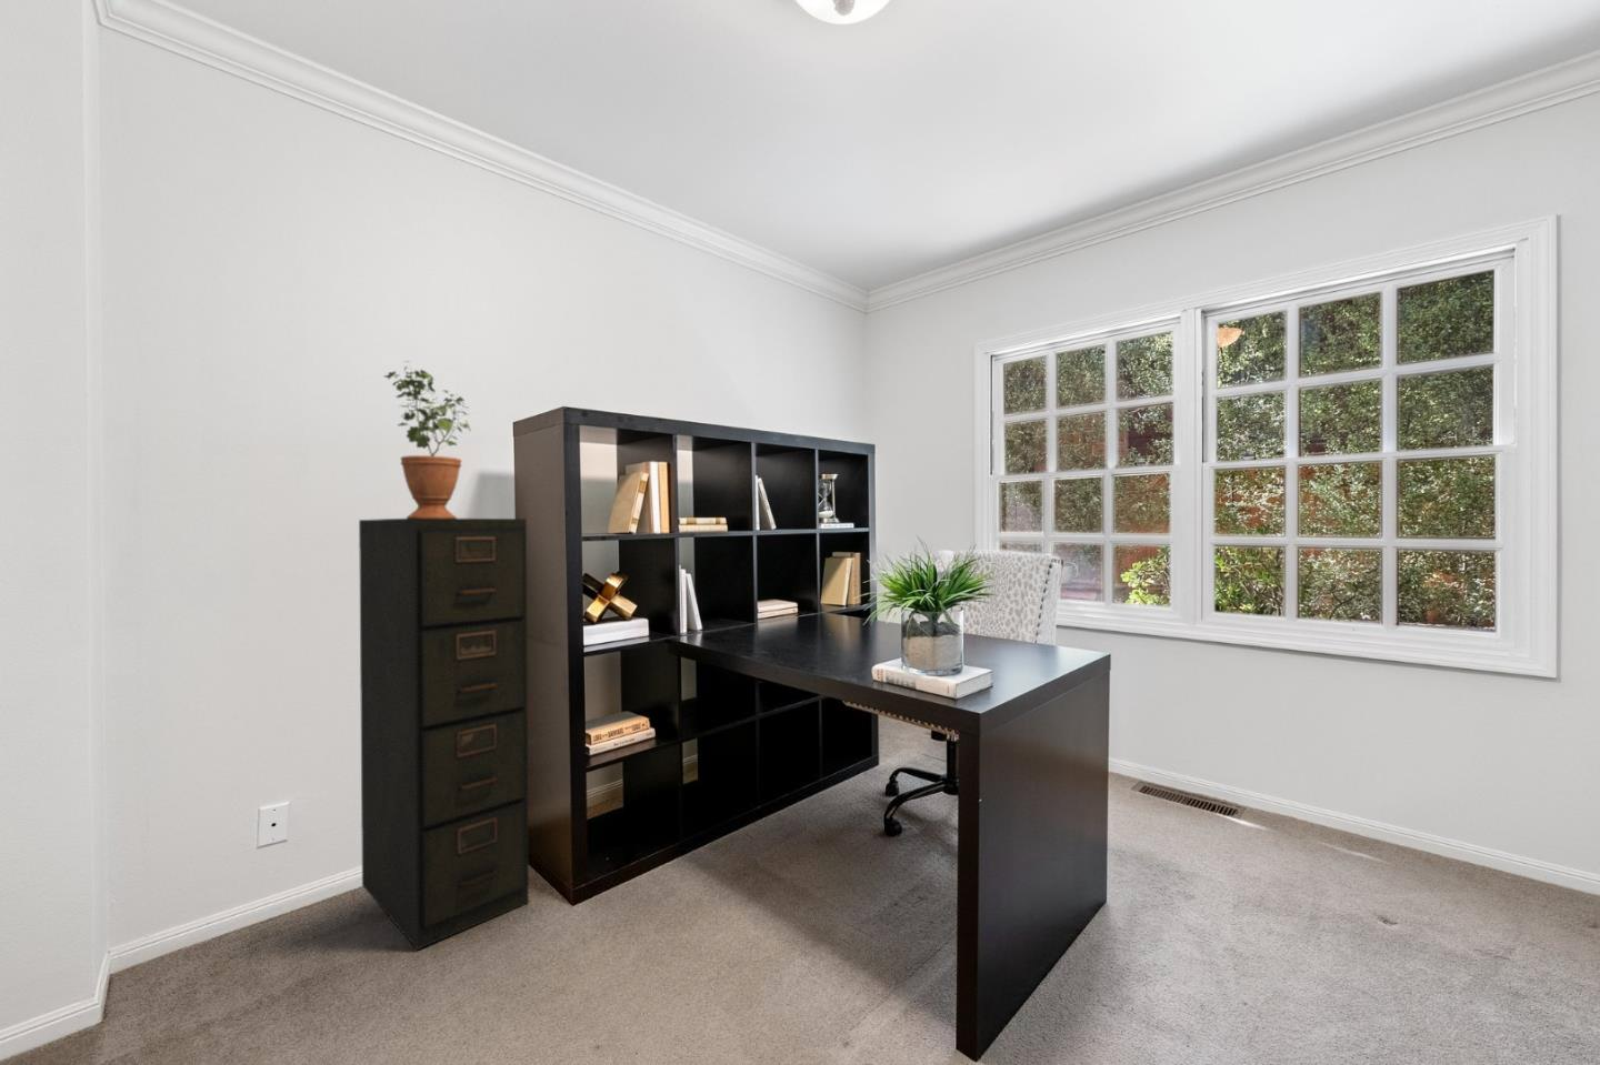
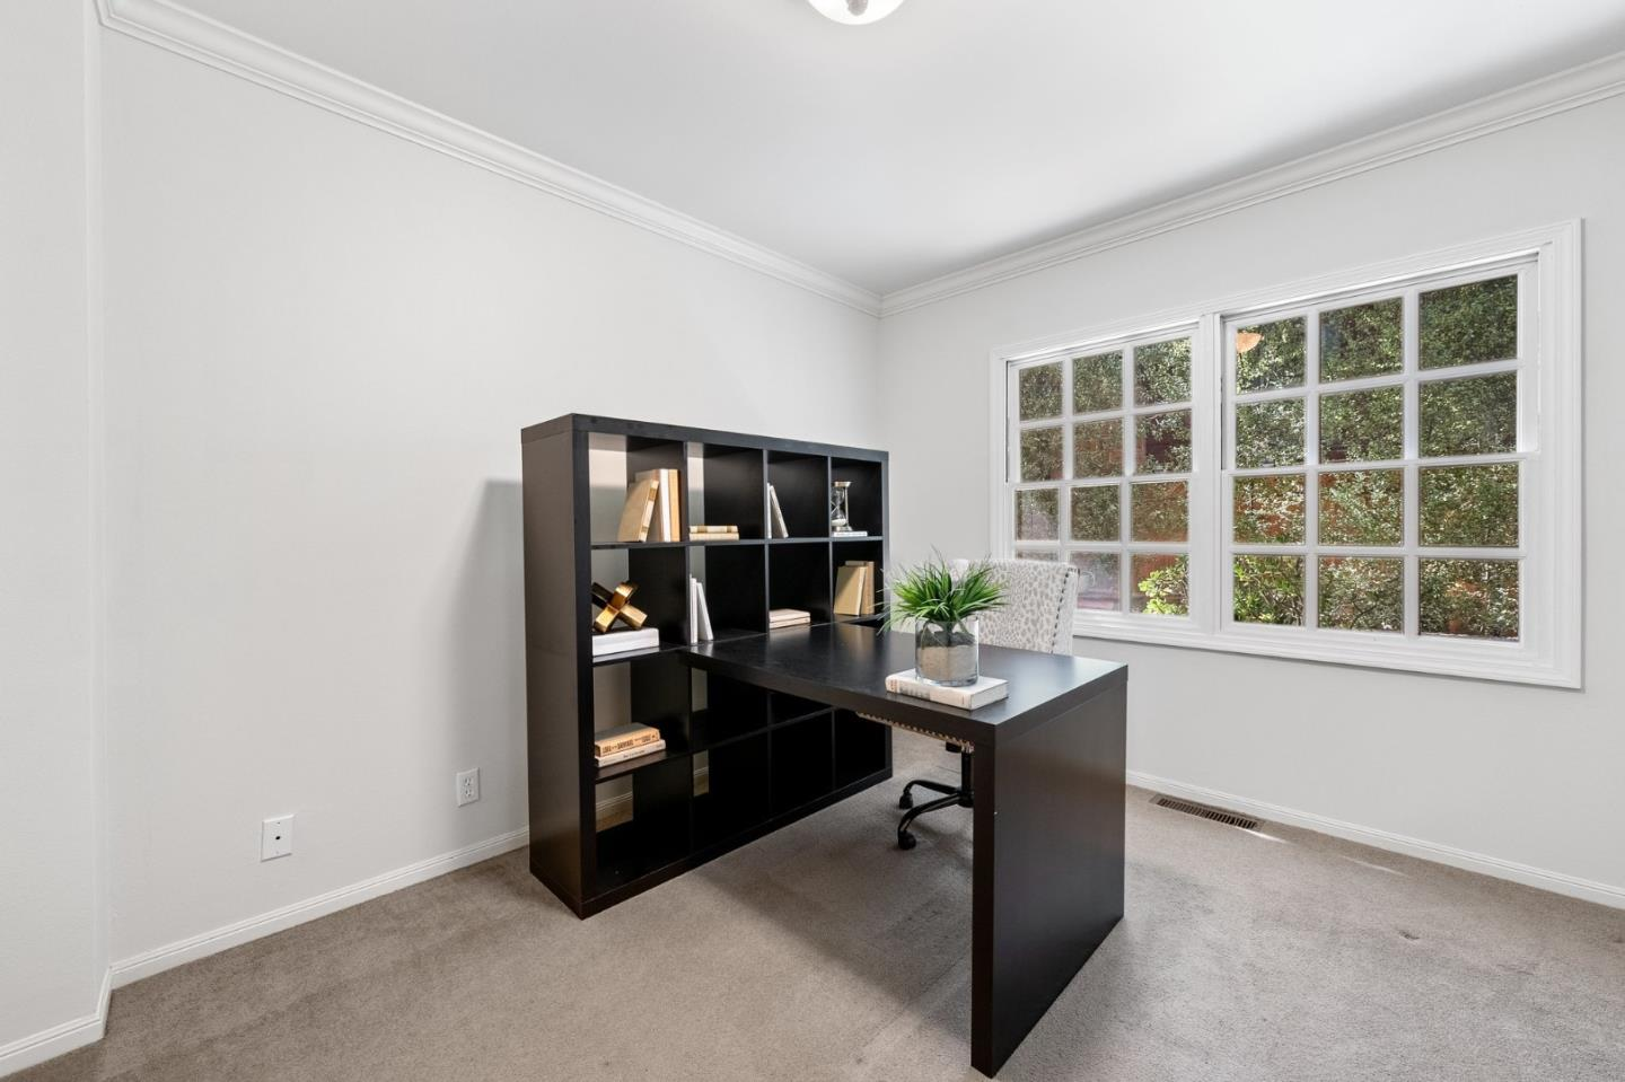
- filing cabinet [358,517,530,951]
- potted plant [383,360,472,518]
